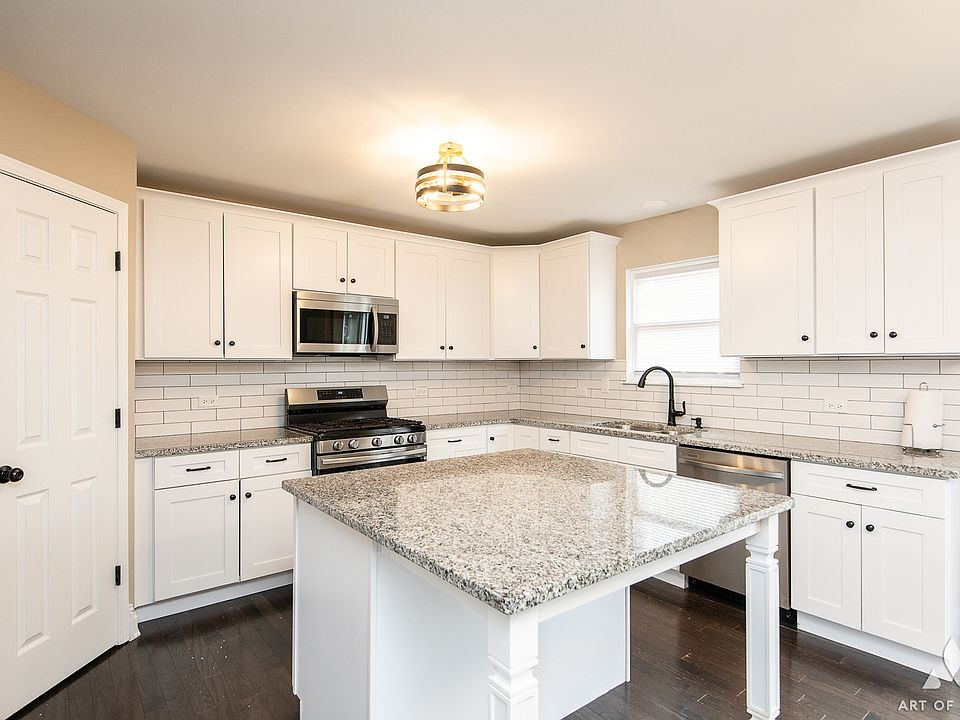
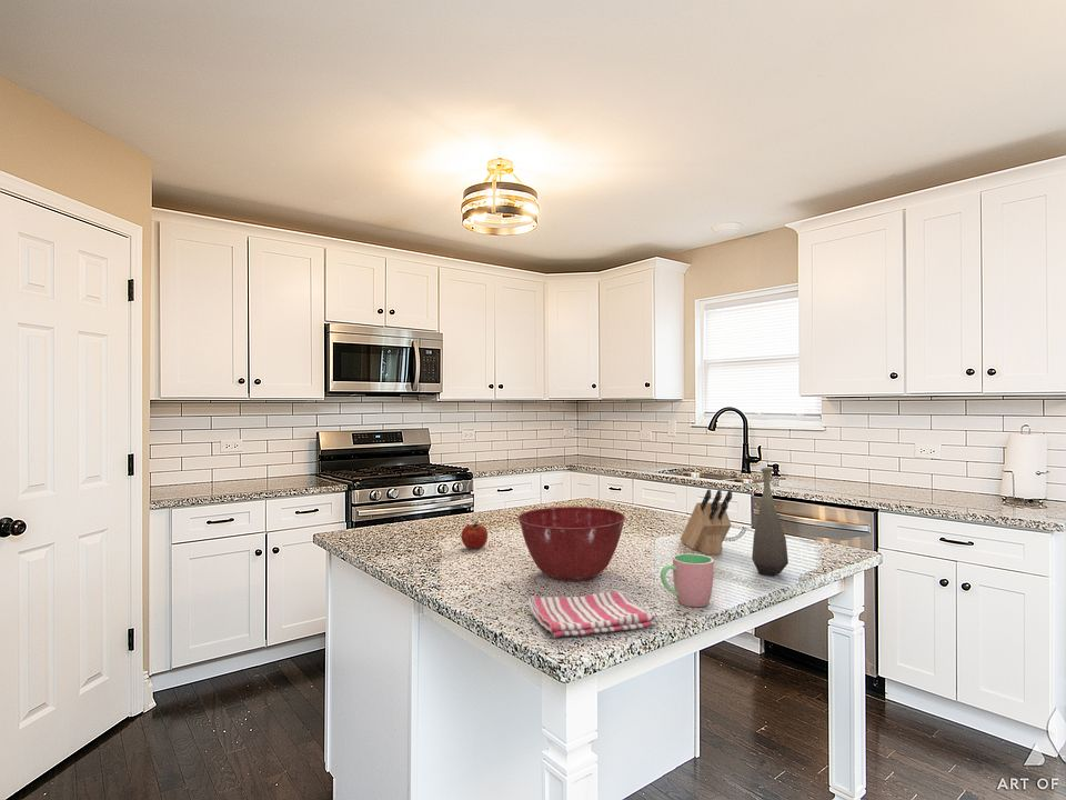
+ knife block [680,489,733,556]
+ fruit [460,521,489,550]
+ mixing bowl [516,506,626,582]
+ dish towel [527,591,660,639]
+ bottle [751,467,790,577]
+ cup [660,552,715,608]
